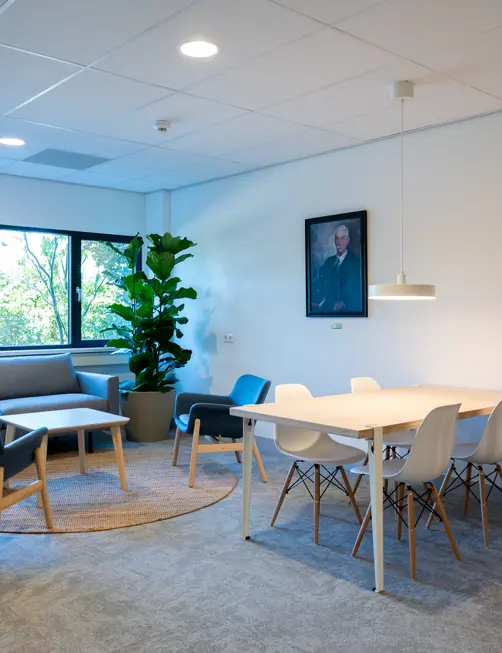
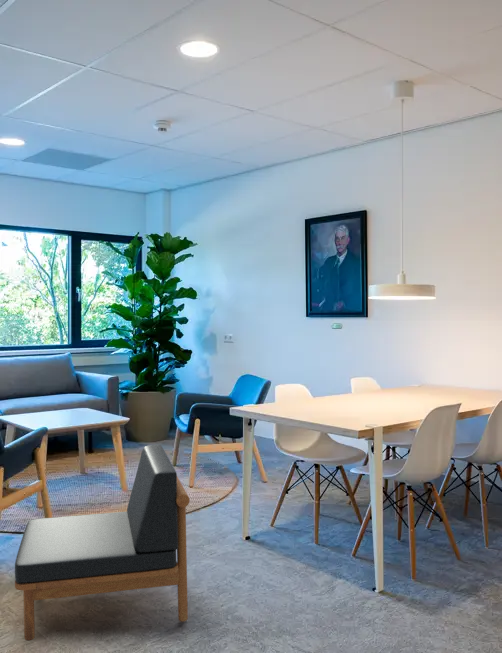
+ armless chair [14,444,191,642]
